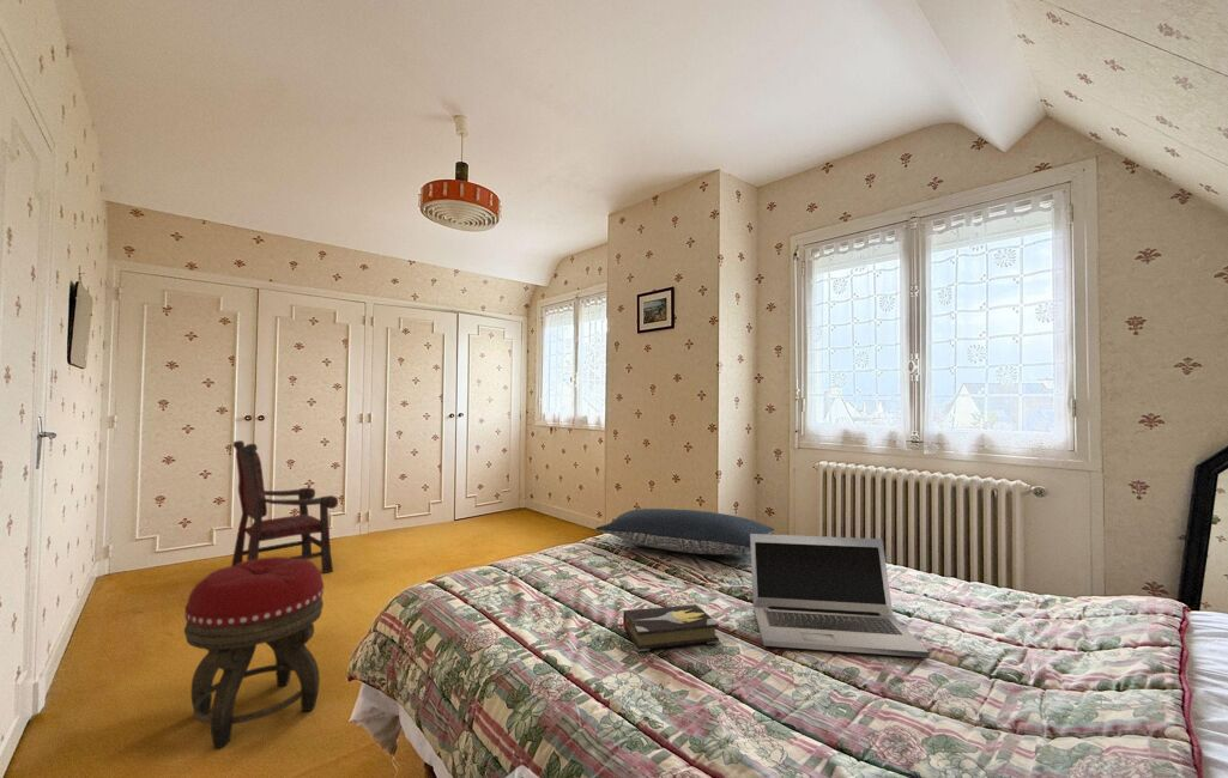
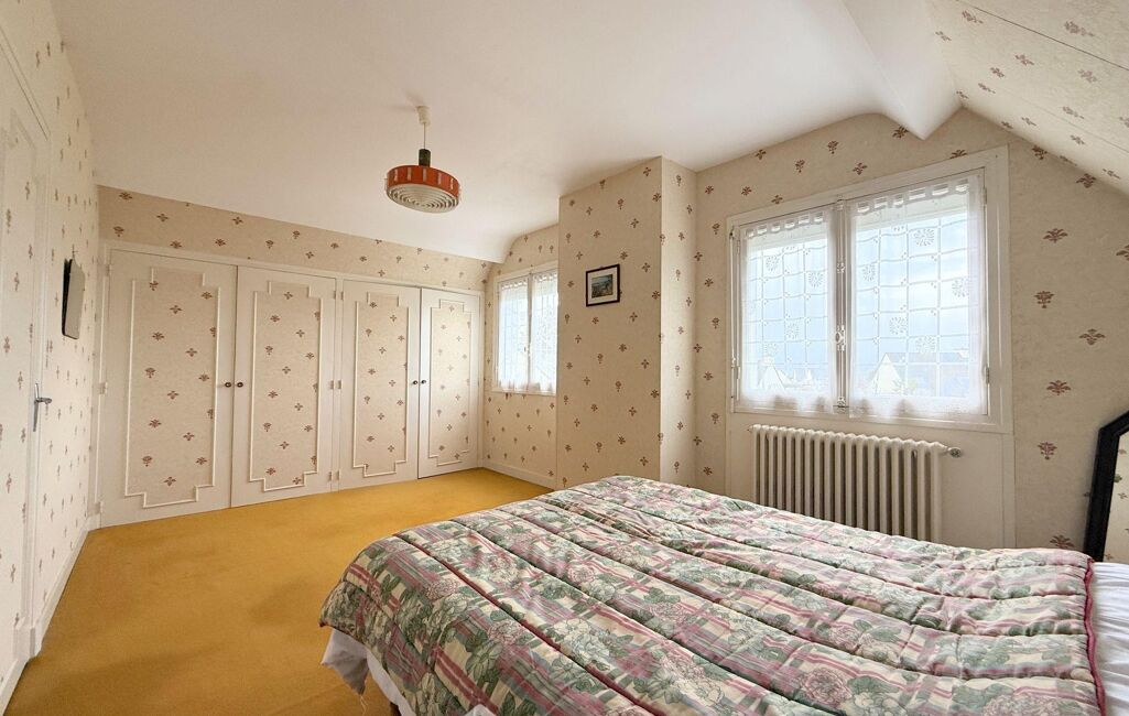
- hardback book [616,603,720,652]
- pillow [594,507,775,555]
- footstool [183,555,325,749]
- armchair [230,439,339,575]
- laptop [750,534,930,658]
